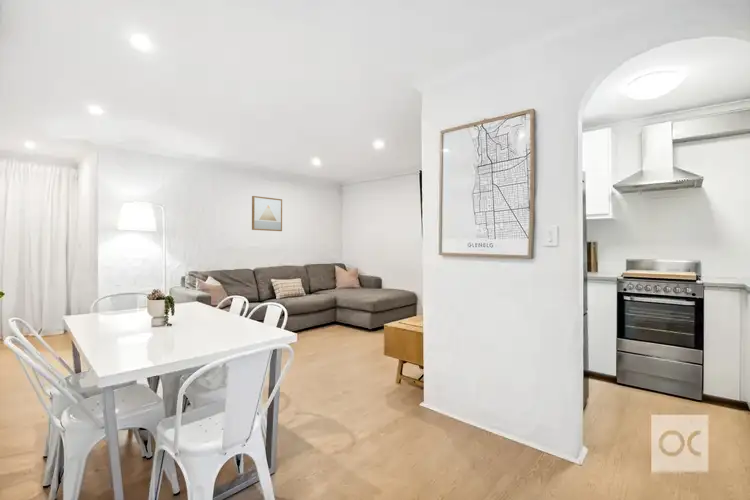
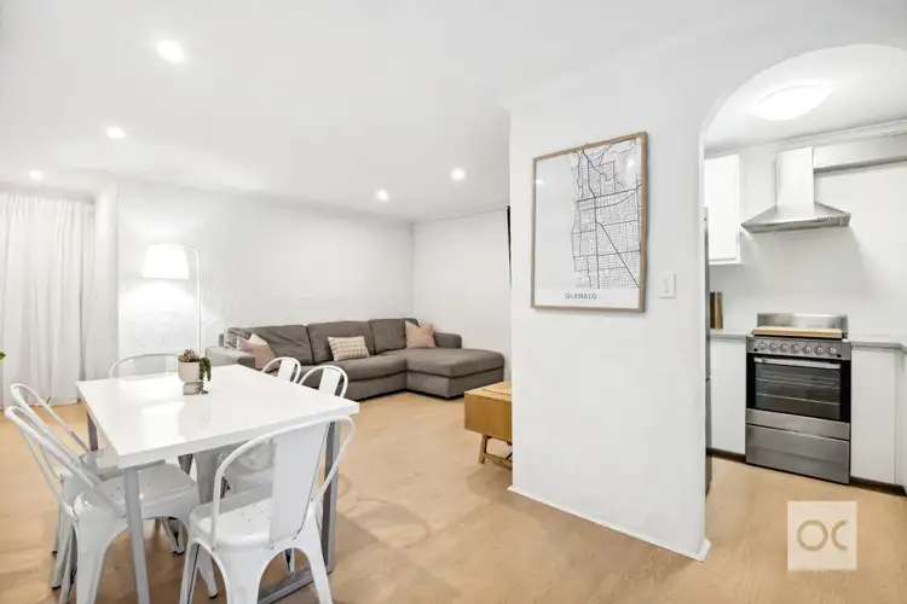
- wall art [251,195,283,232]
